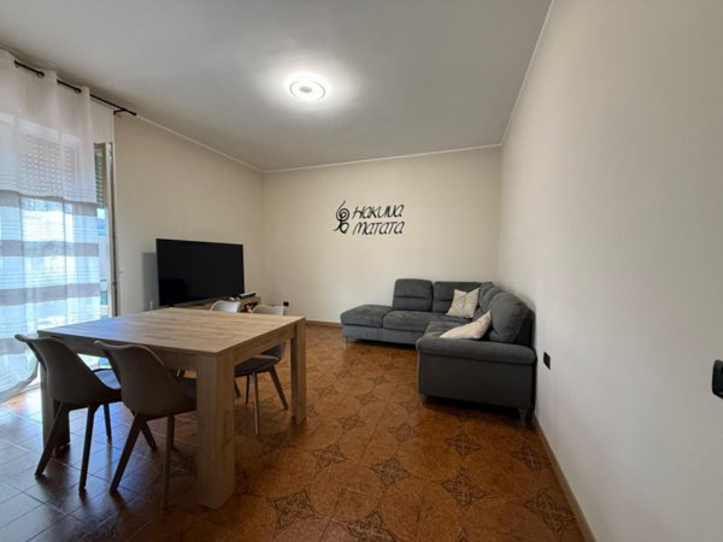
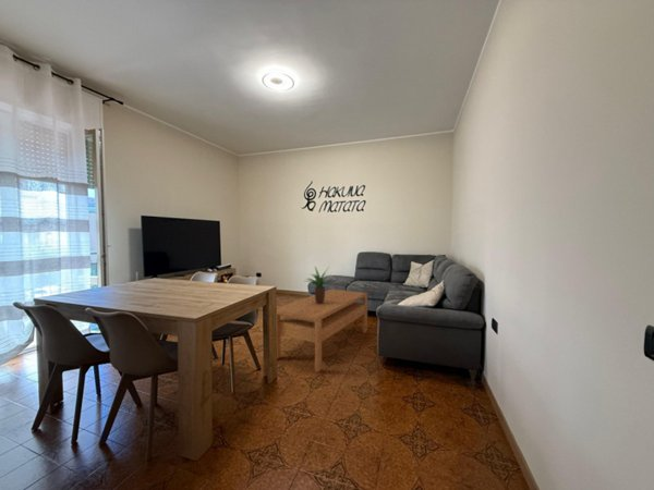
+ potted plant [305,266,334,304]
+ coffee table [276,287,368,373]
